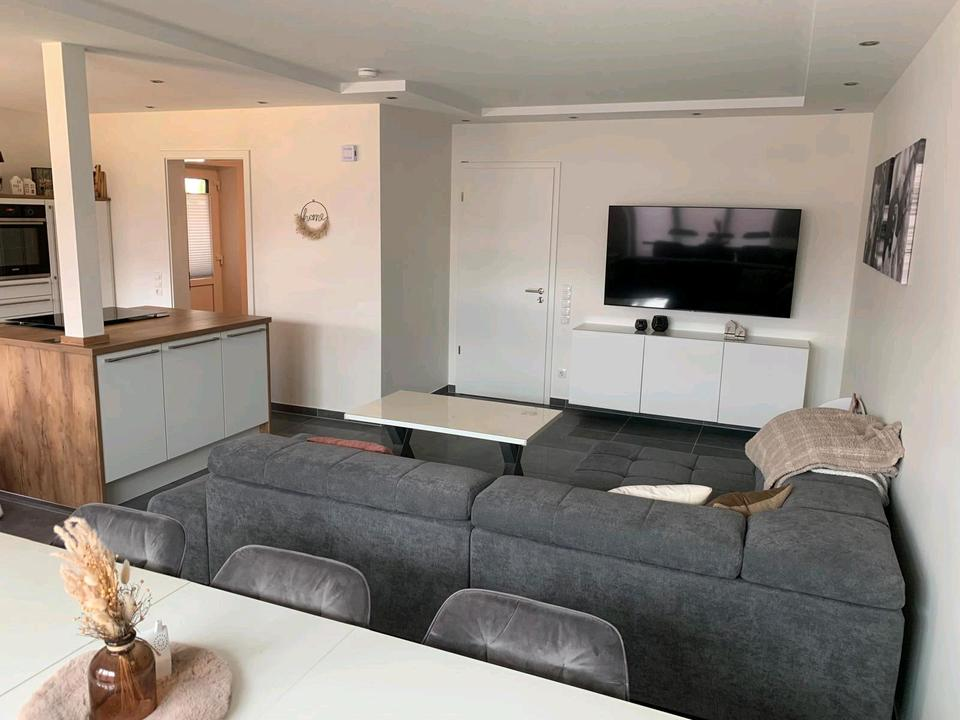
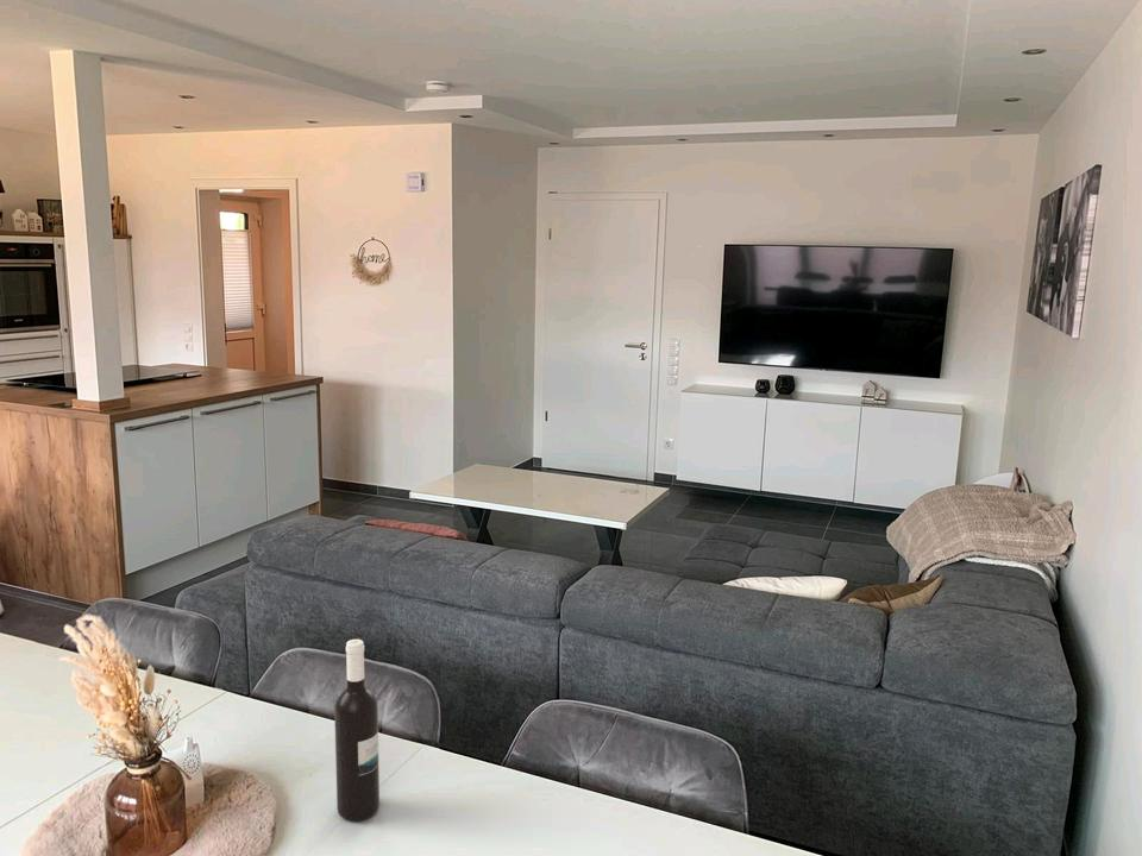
+ wine bottle [333,638,381,822]
